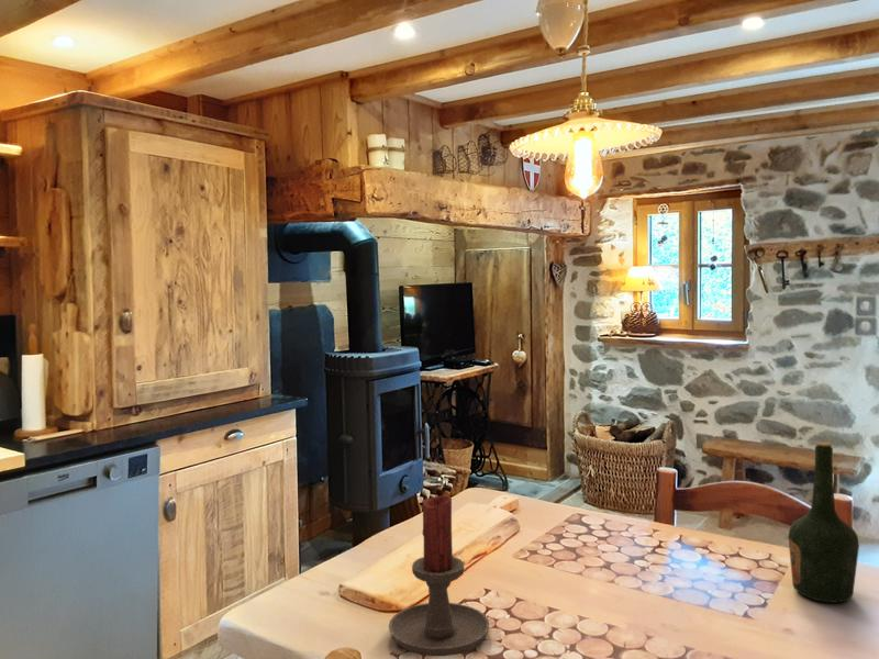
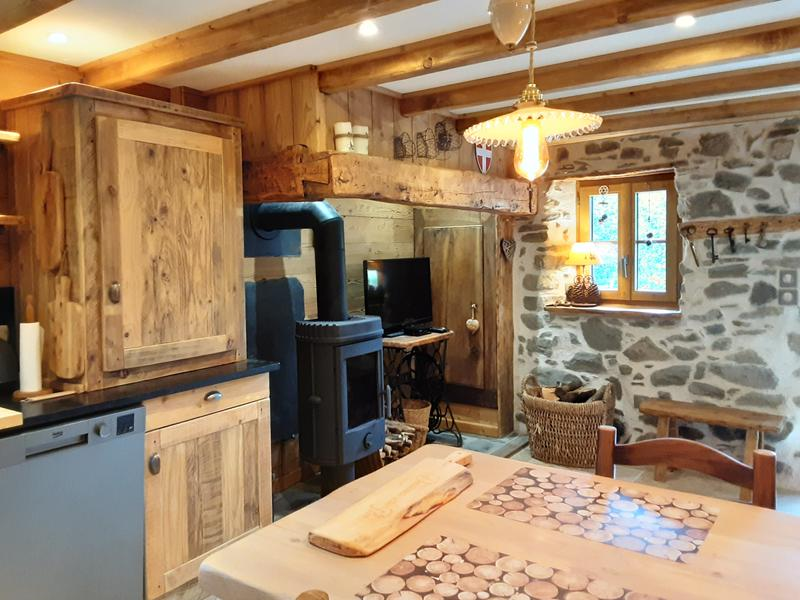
- bottle [787,442,860,604]
- candle holder [388,494,491,657]
